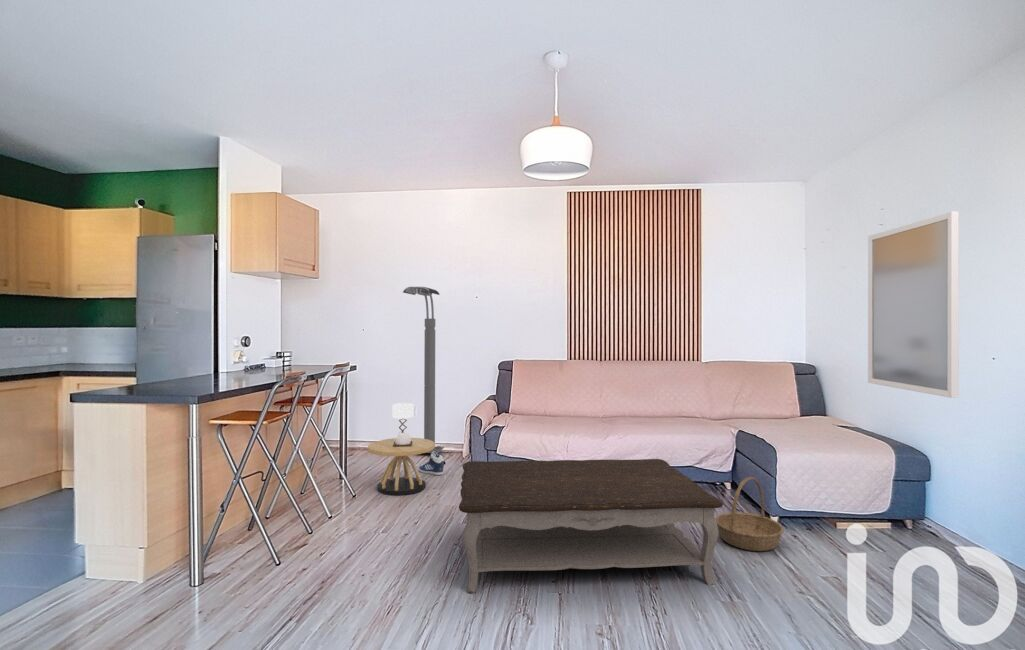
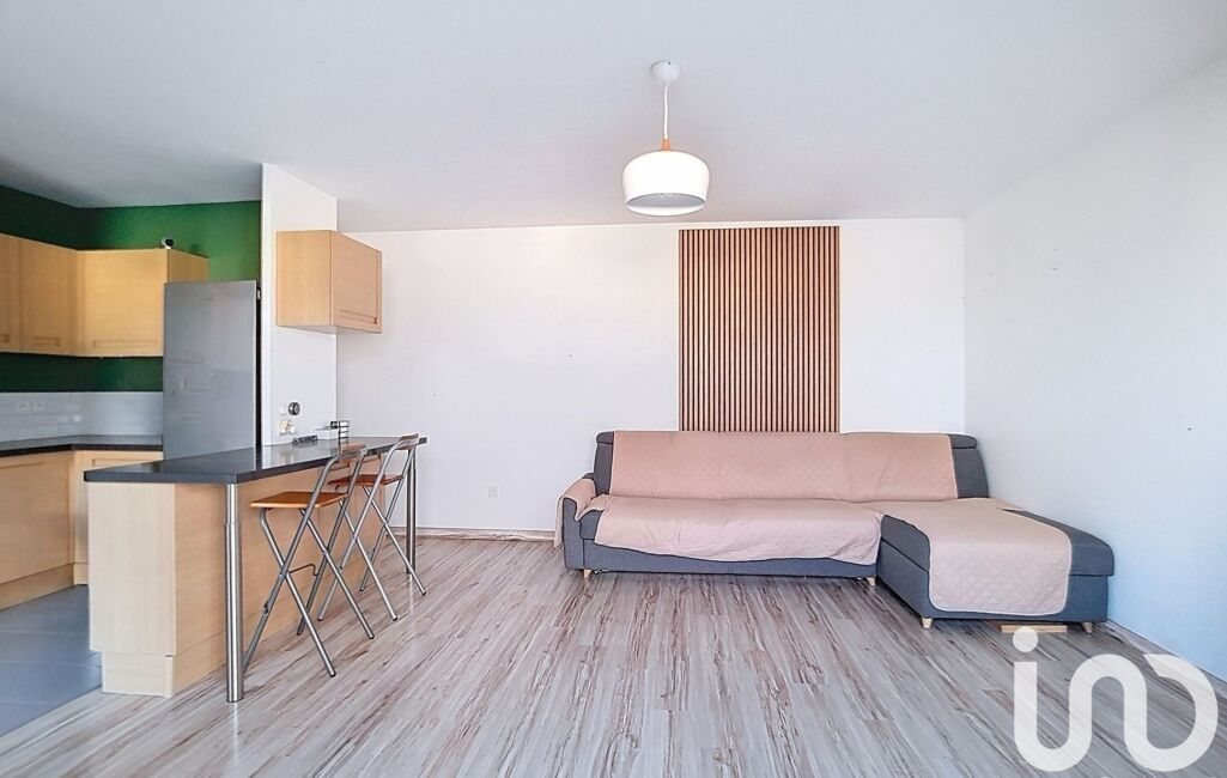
- side table [367,402,436,496]
- coffee table [458,458,724,594]
- floor lamp [402,286,445,456]
- home mirror [867,210,960,399]
- sneaker [418,451,447,476]
- basket [715,476,785,552]
